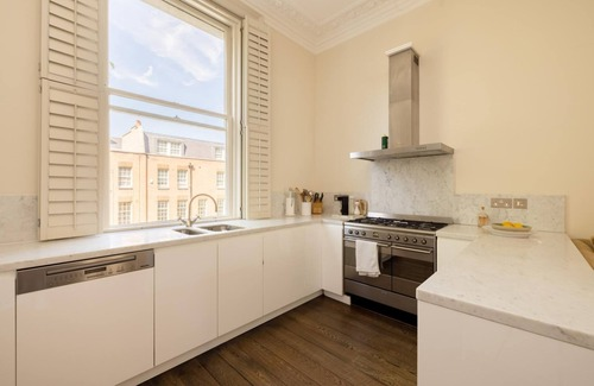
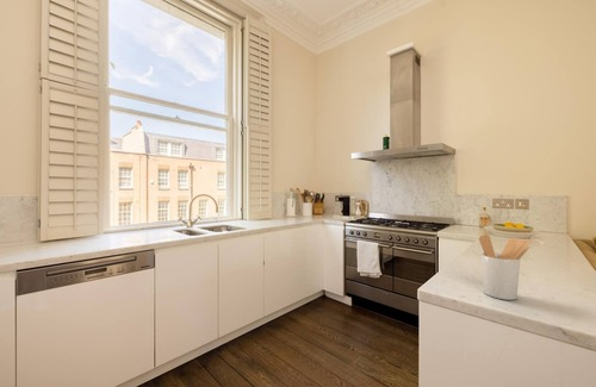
+ utensil holder [478,233,532,301]
